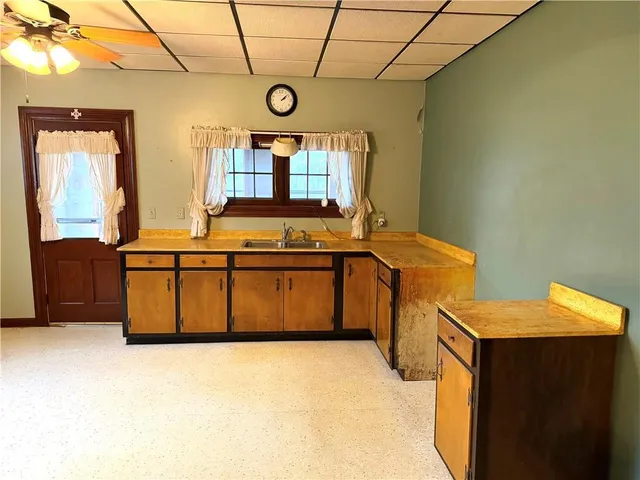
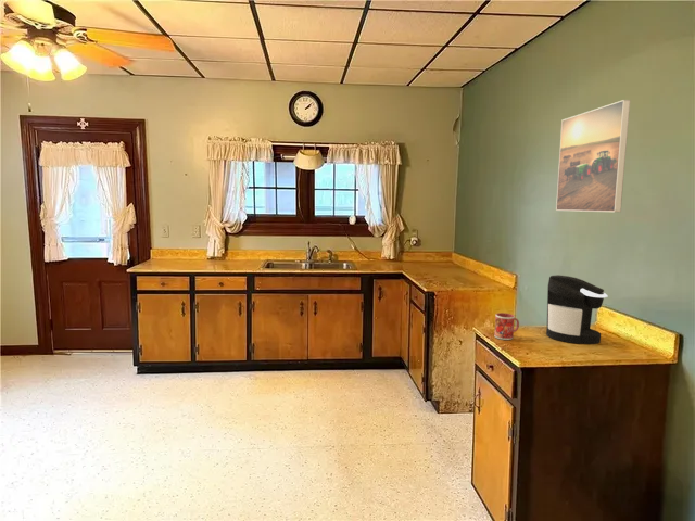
+ coffee maker [545,274,609,345]
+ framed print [555,99,631,213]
+ mug [493,312,520,341]
